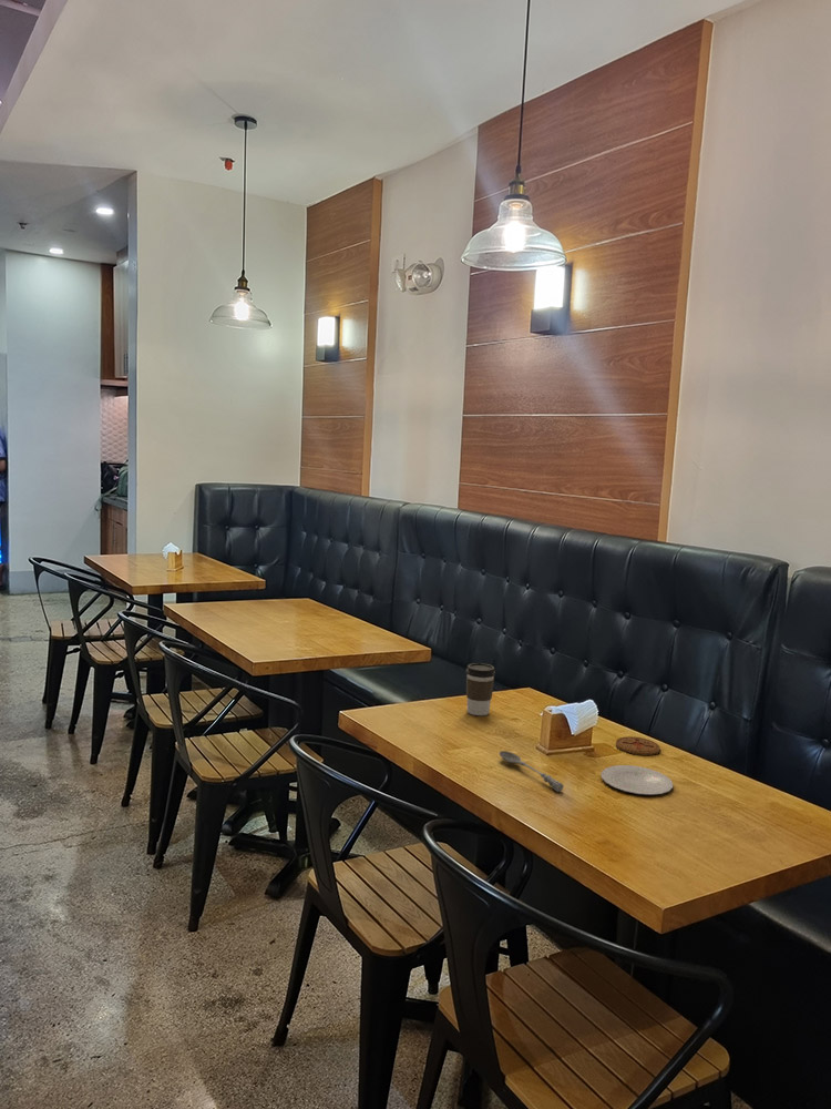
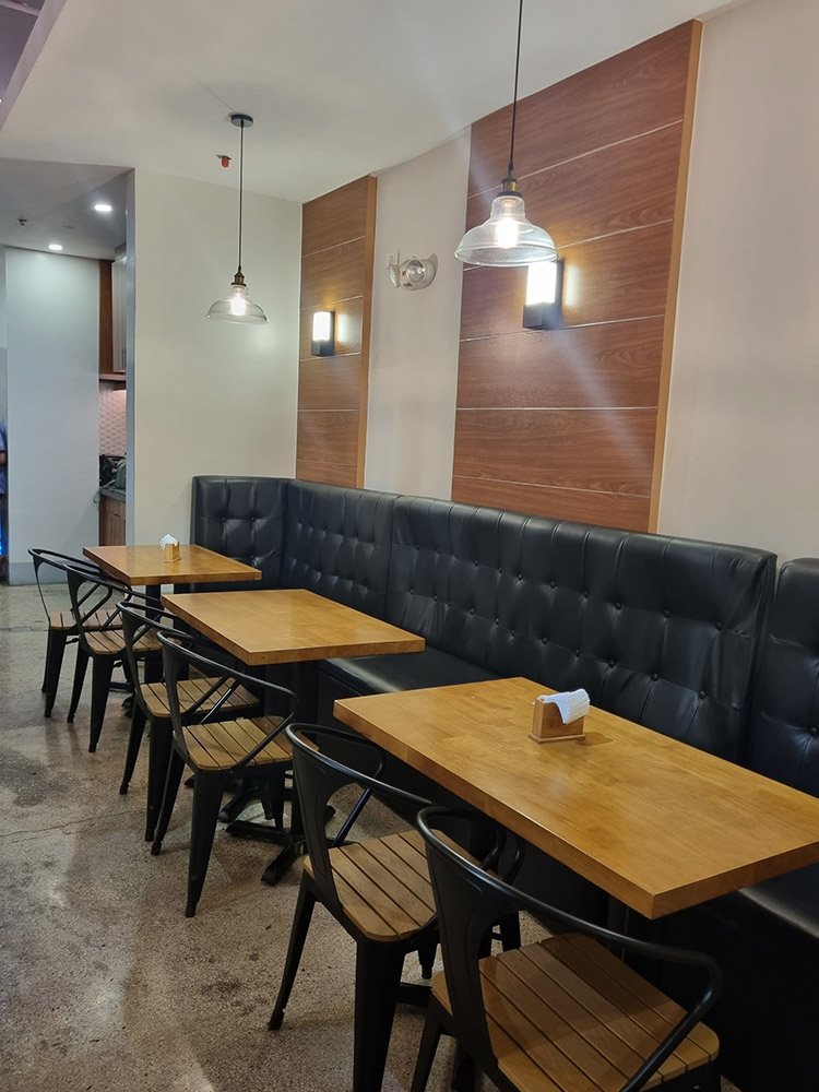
- coaster [615,735,661,756]
- coffee cup [464,662,496,716]
- plate [601,764,674,796]
- soupspoon [499,750,564,793]
